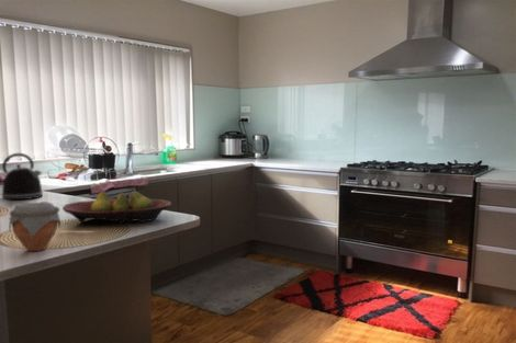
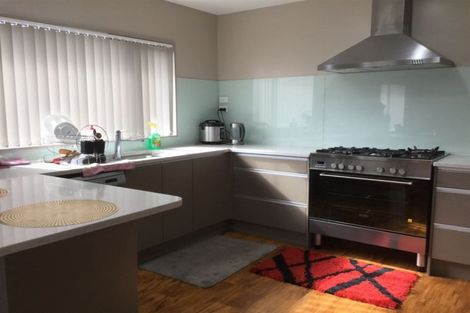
- kettle [0,152,44,201]
- jar [8,201,61,252]
- fruit bowl [61,191,172,225]
